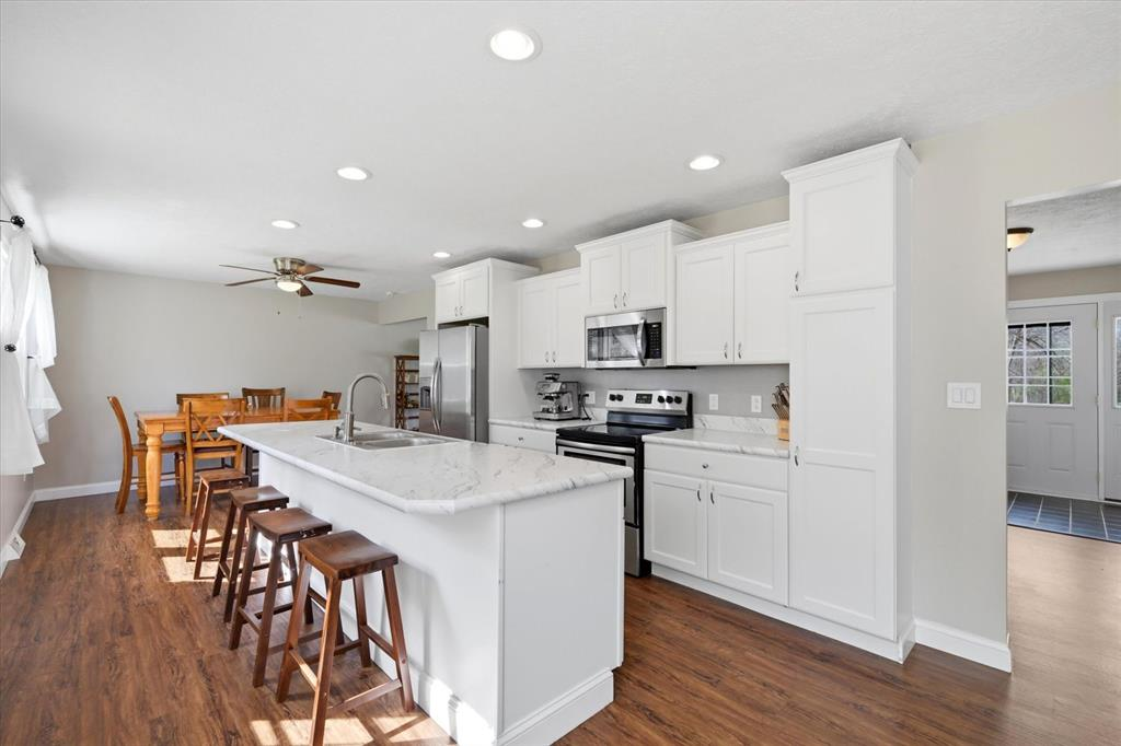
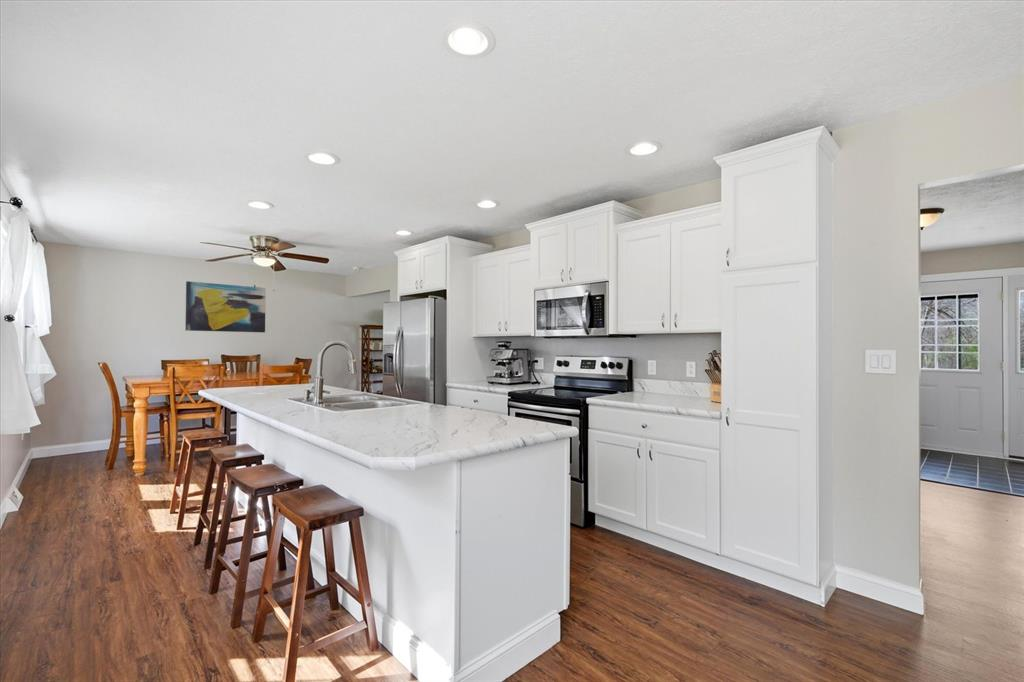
+ wall art [184,280,267,333]
